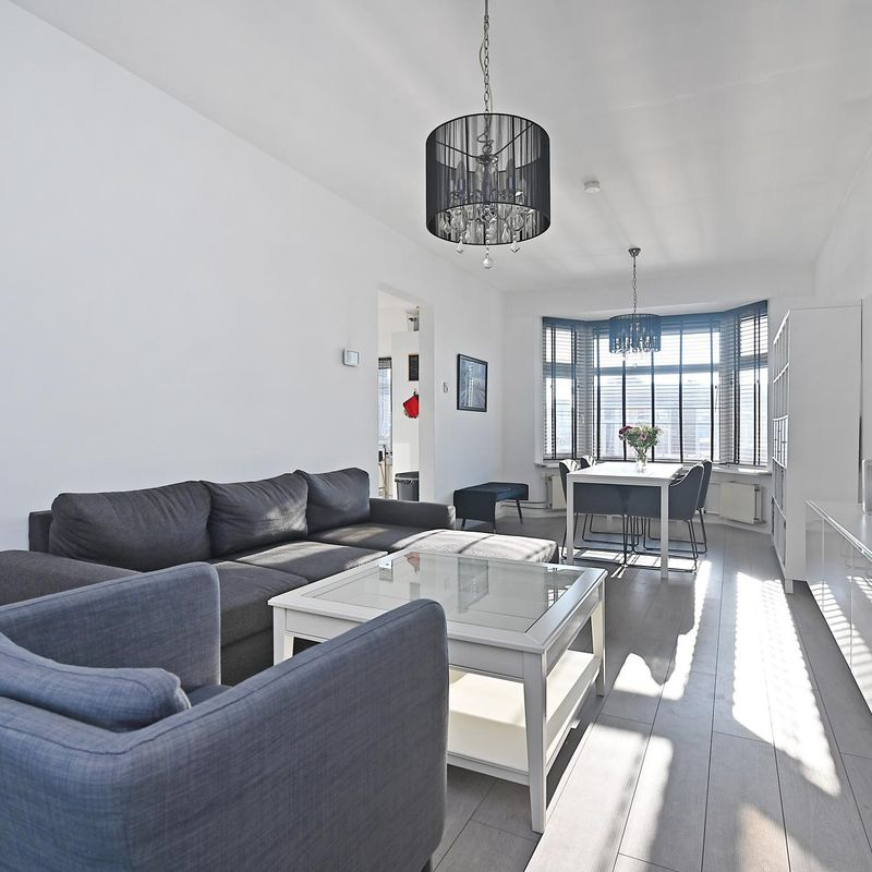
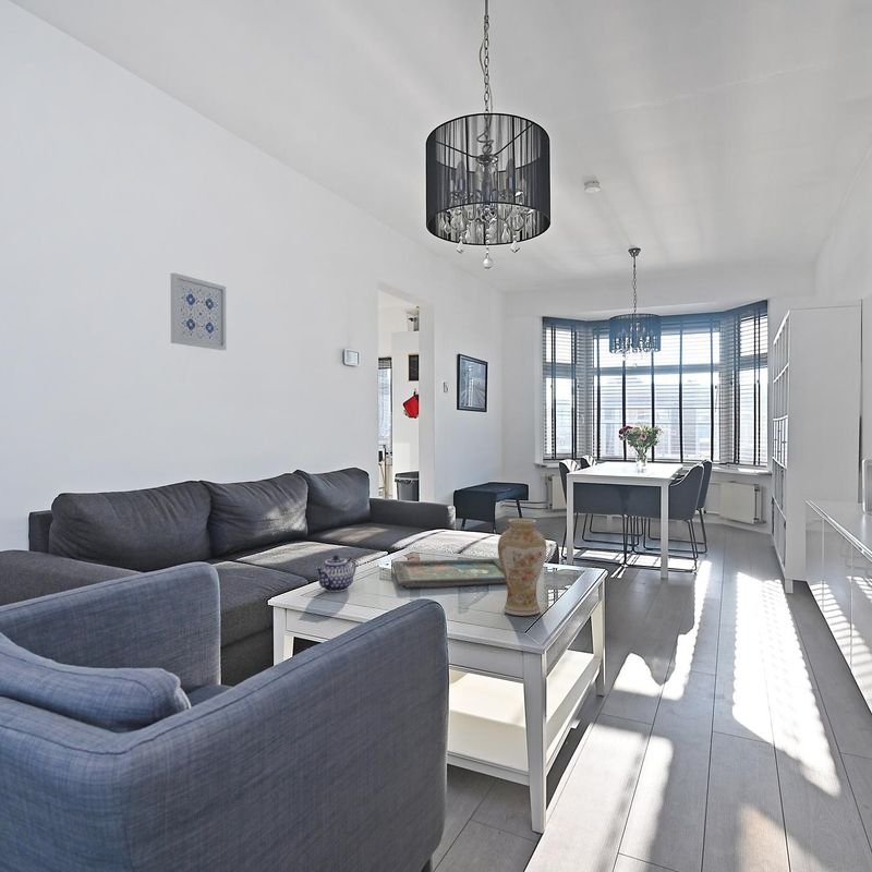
+ vase [497,518,547,617]
+ teapot [314,554,358,593]
+ wall art [169,271,227,351]
+ decorative tray [391,557,507,589]
